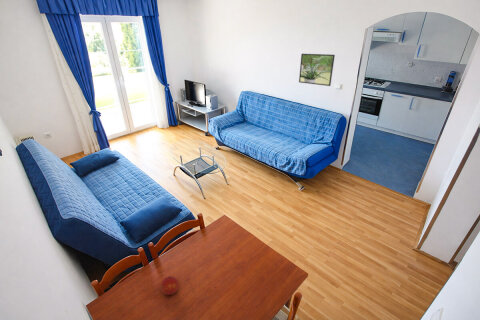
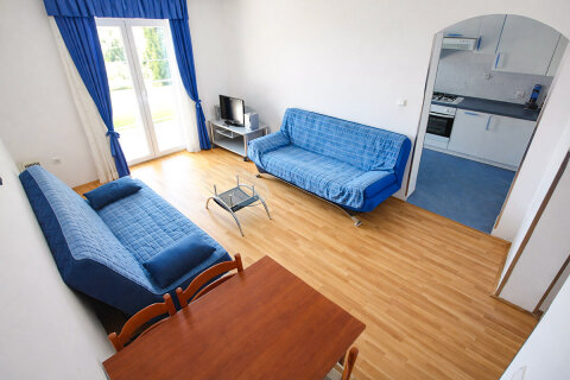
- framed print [298,53,336,87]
- fruit [160,275,180,296]
